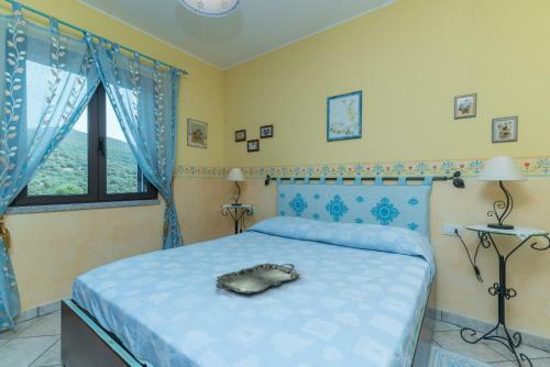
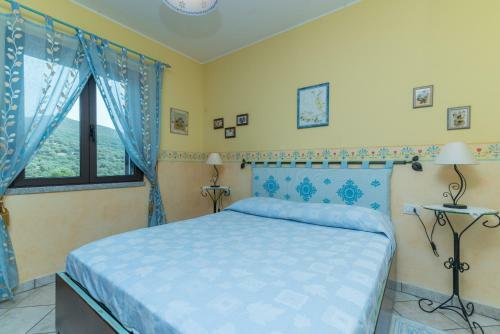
- serving tray [215,263,301,294]
